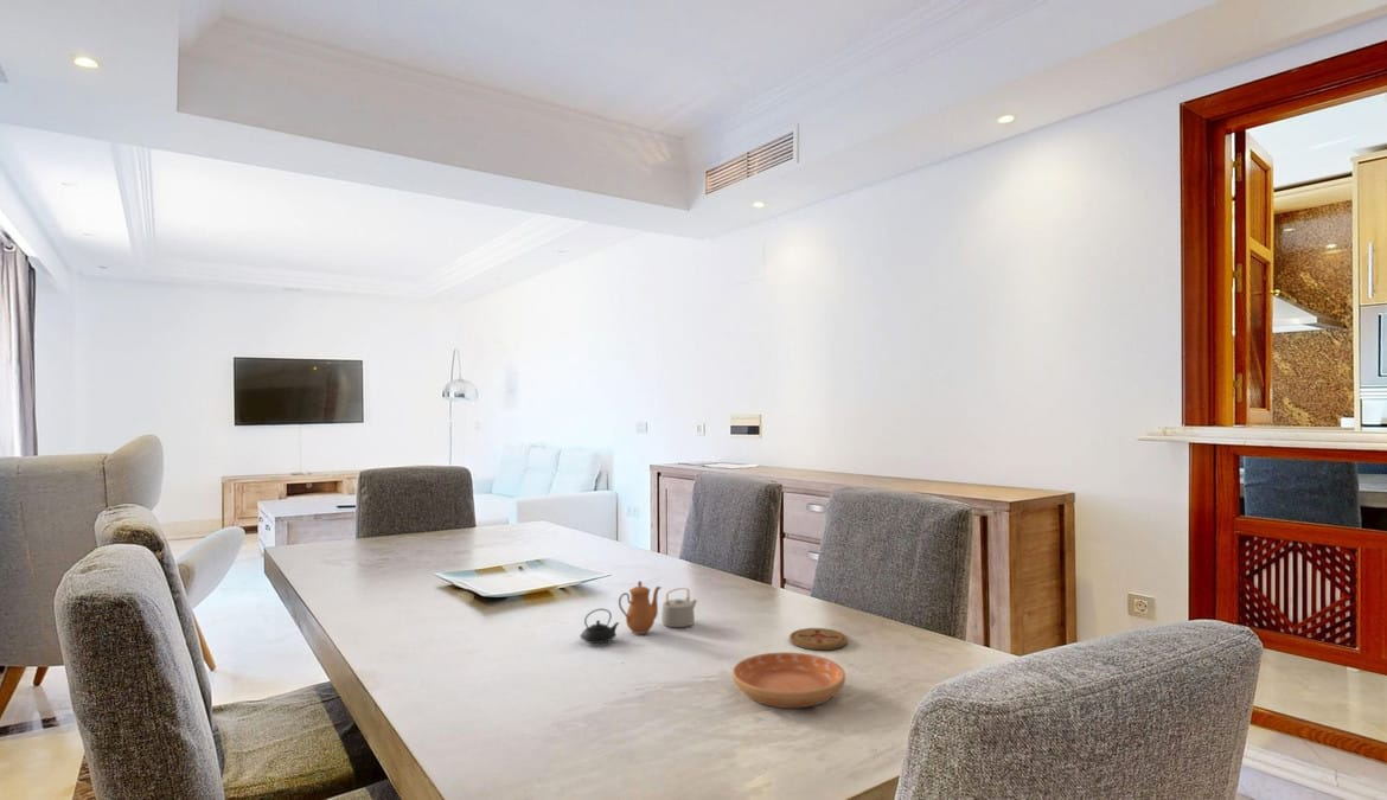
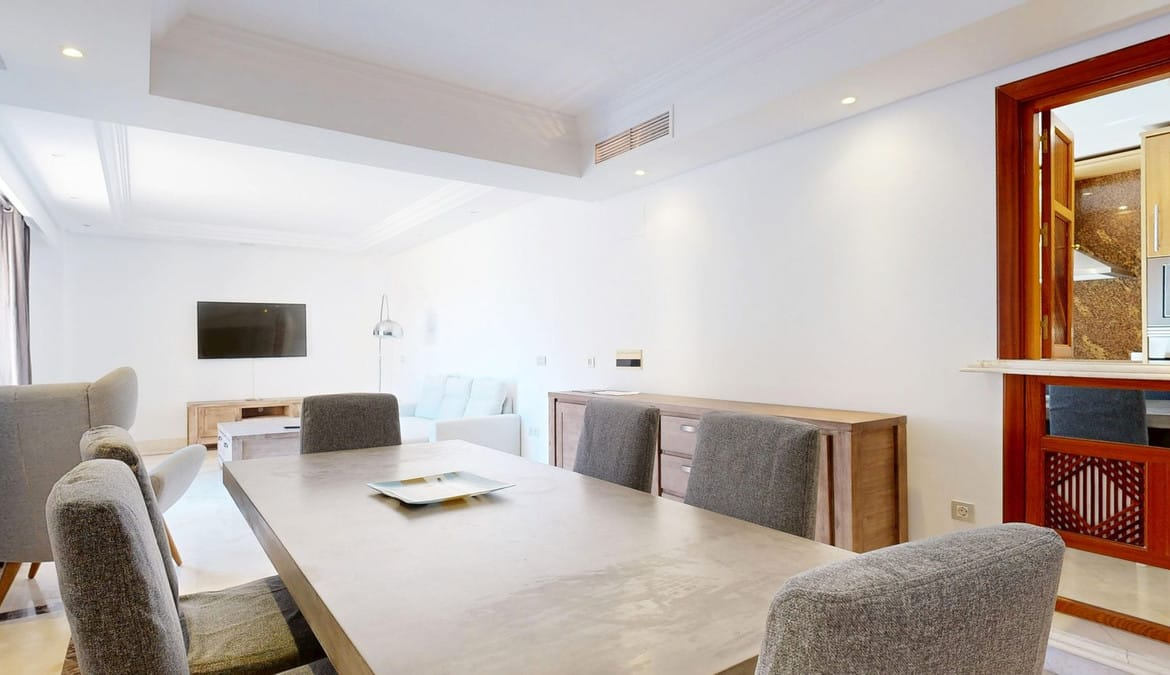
- coaster [788,627,849,651]
- teapot [579,580,698,645]
- saucer [731,651,846,709]
